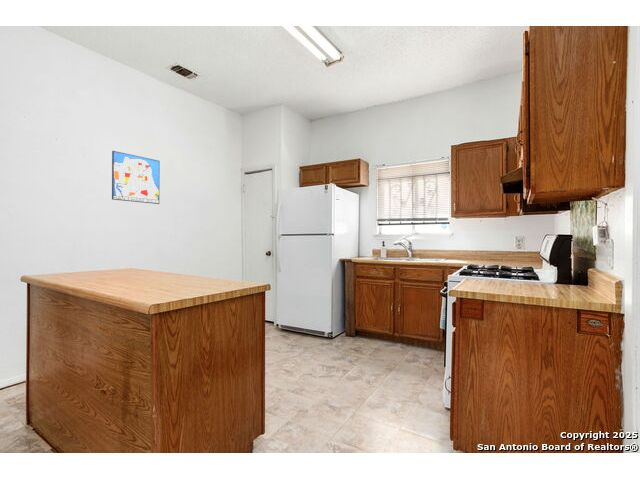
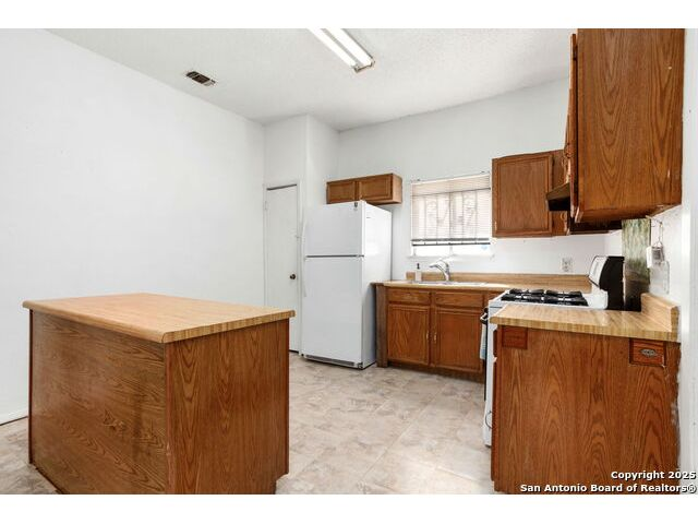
- wall art [111,150,161,205]
